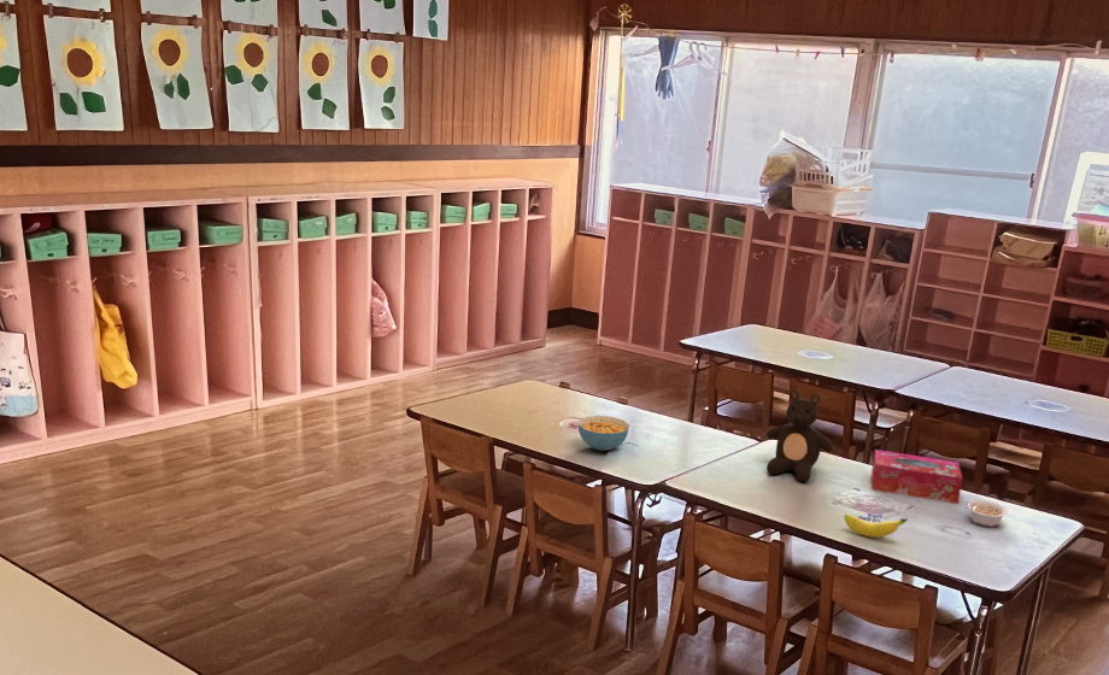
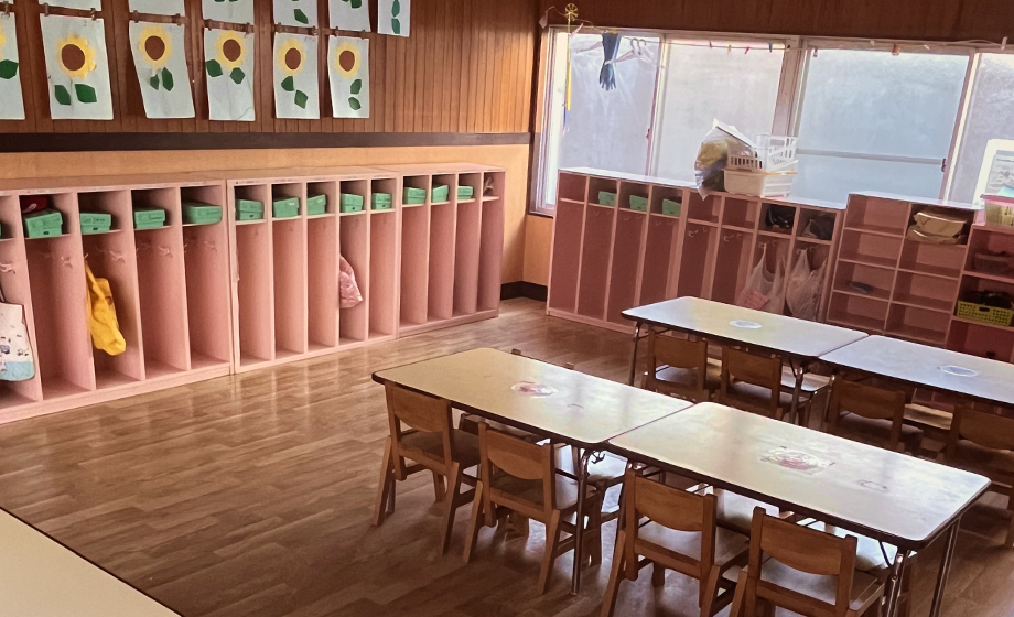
- legume [963,499,1009,528]
- teddy bear [765,389,834,483]
- cereal bowl [577,415,630,452]
- banana [843,512,909,539]
- tissue box [870,448,963,505]
